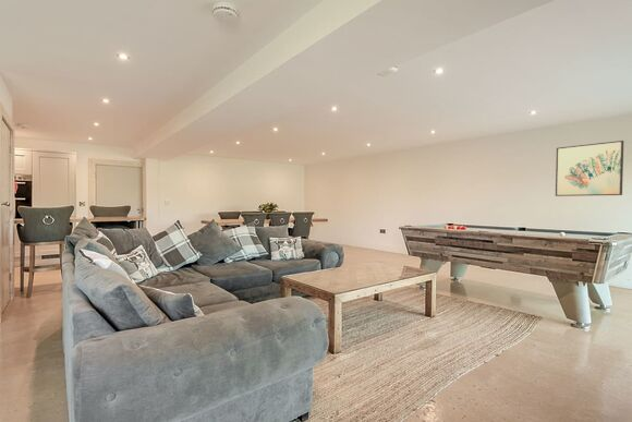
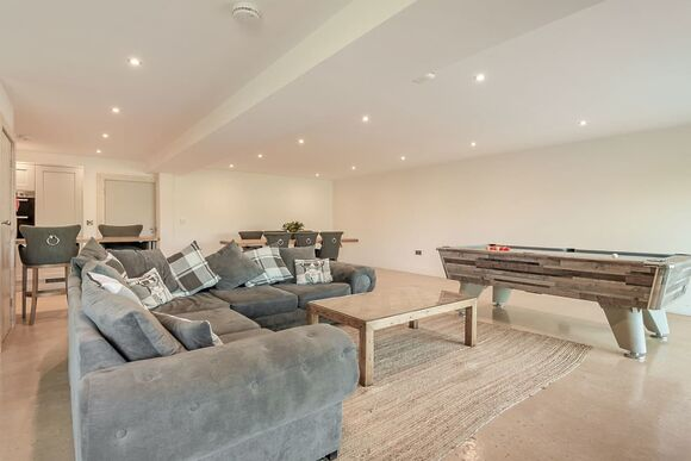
- wall art [555,140,624,197]
